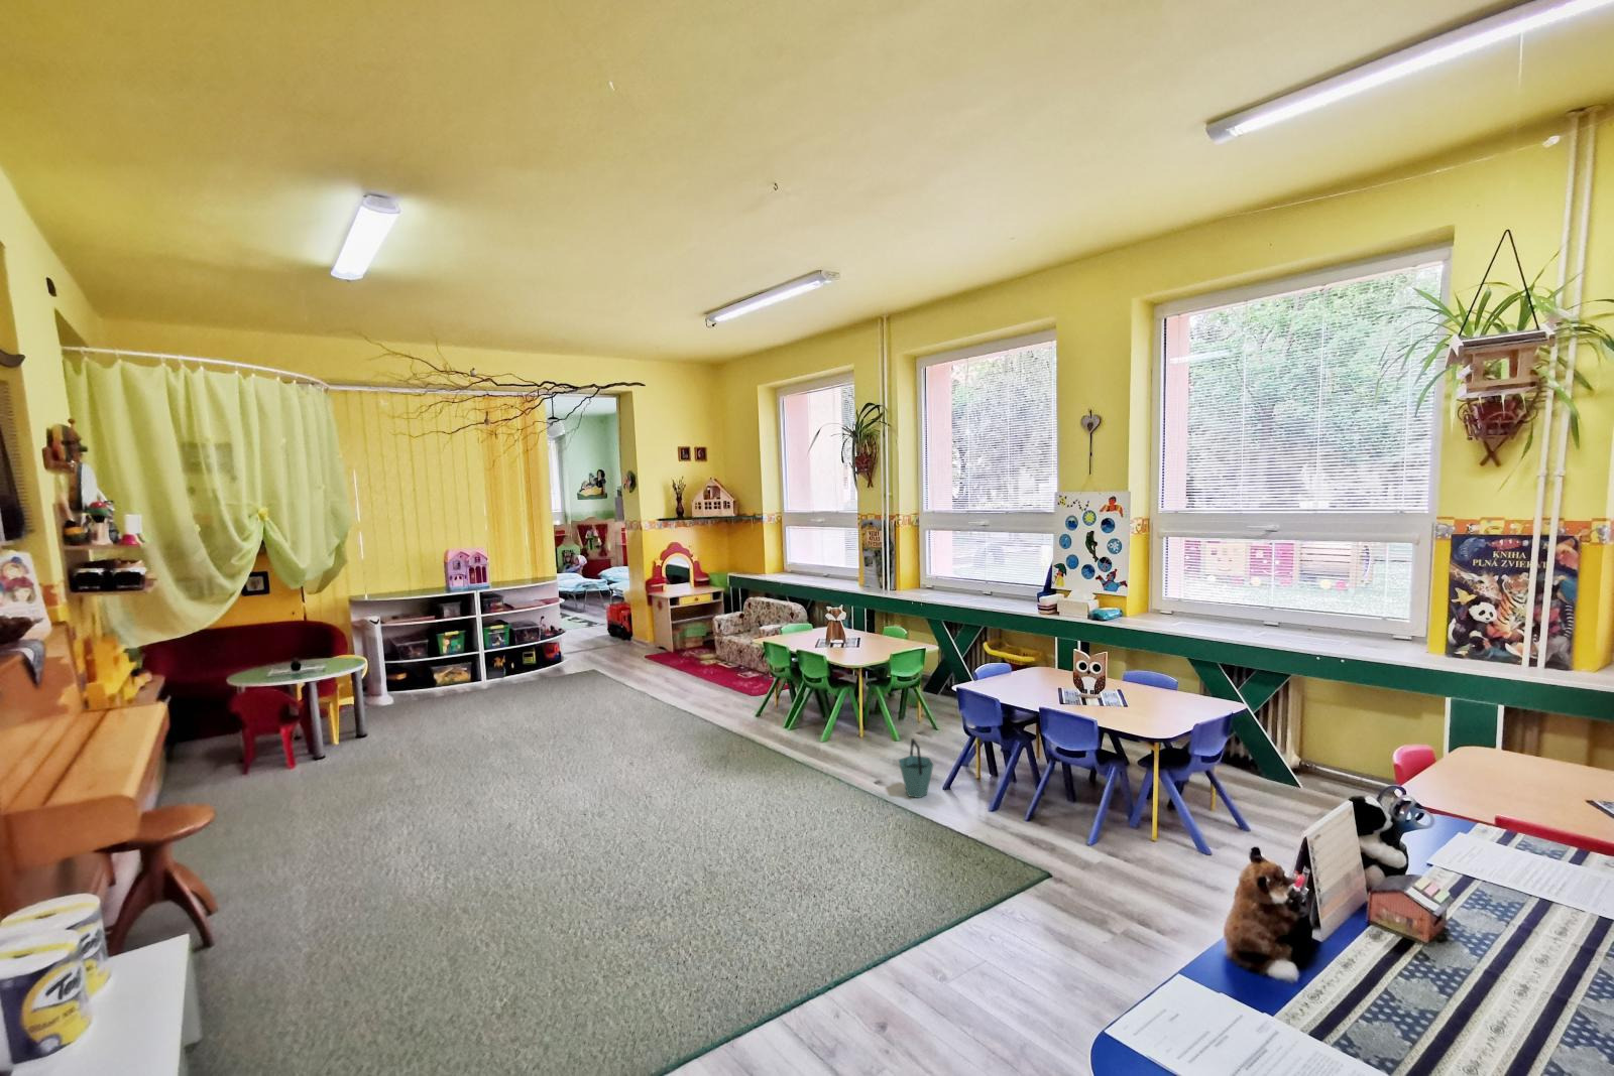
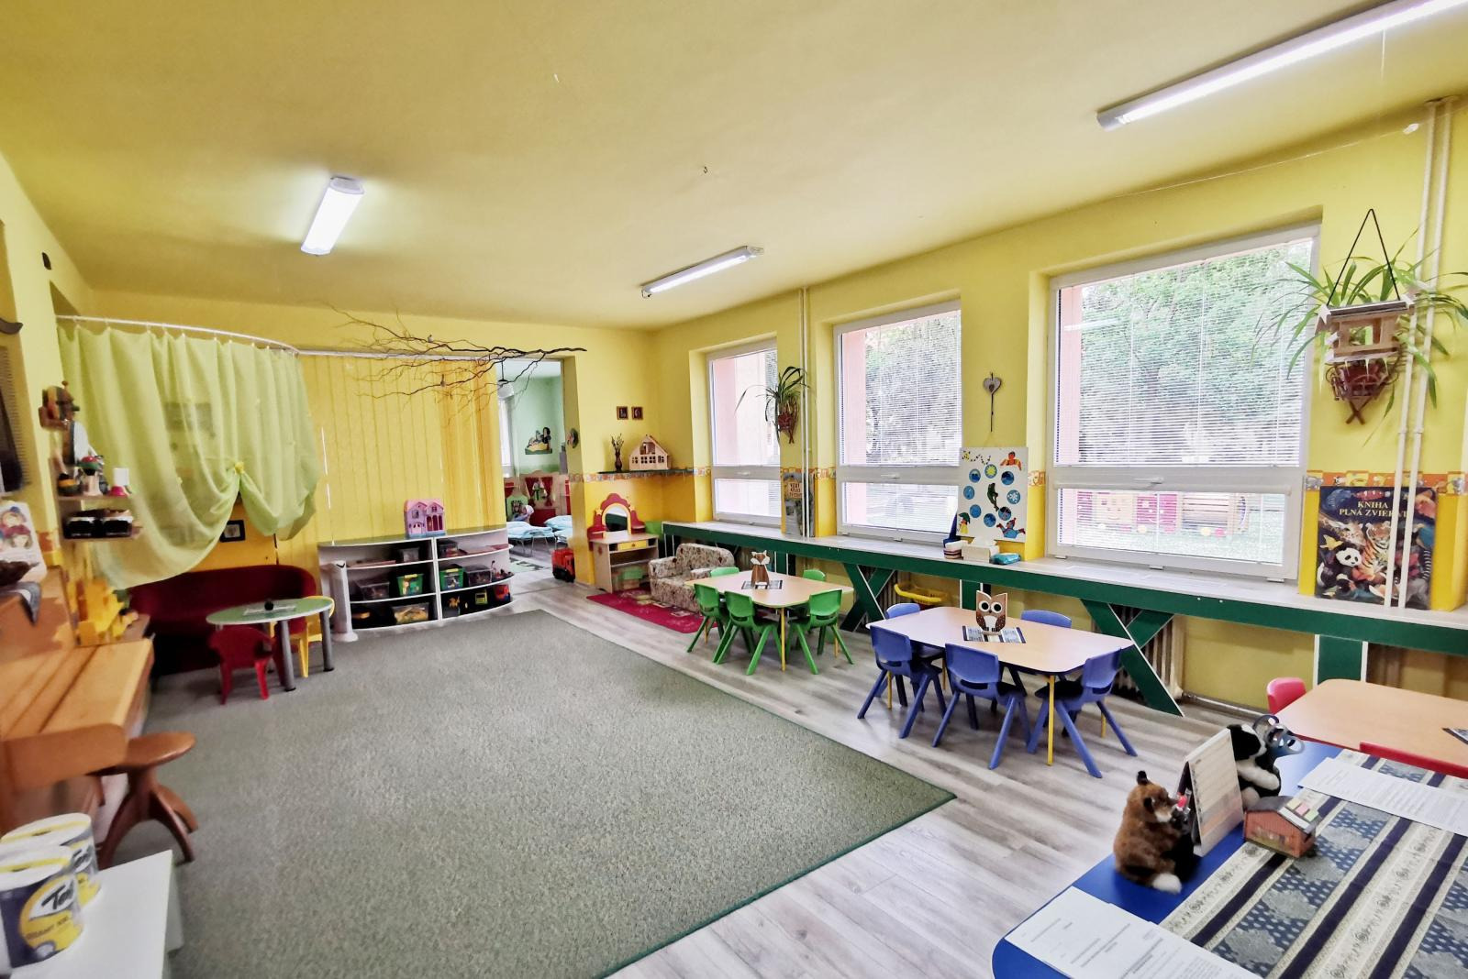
- bucket [898,737,934,799]
